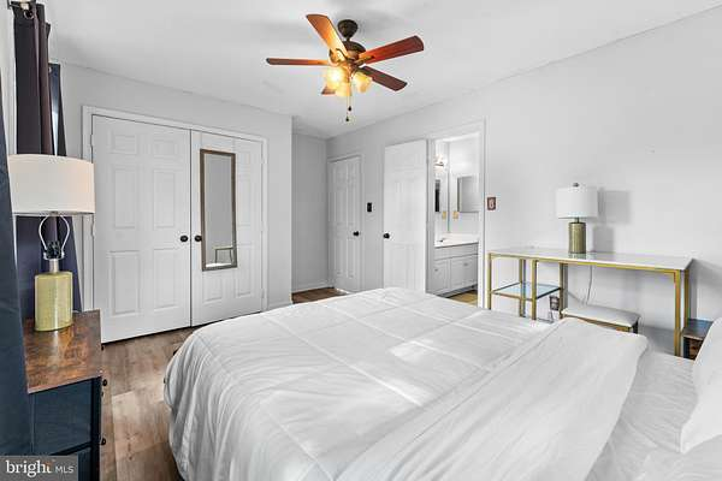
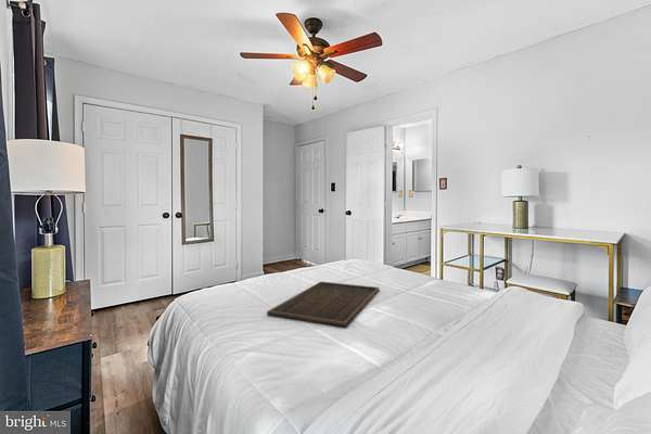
+ tray [266,280,380,329]
